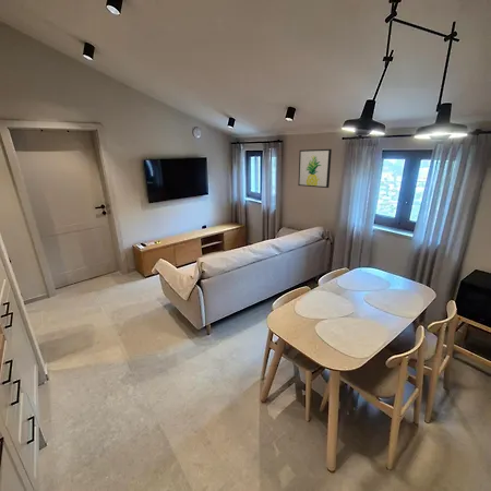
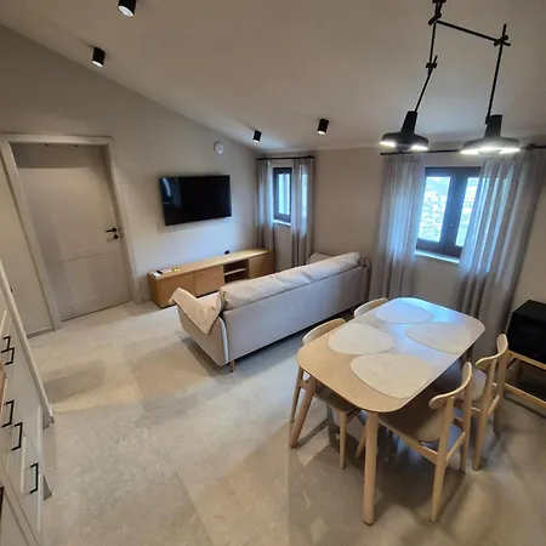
- wall art [297,148,333,189]
